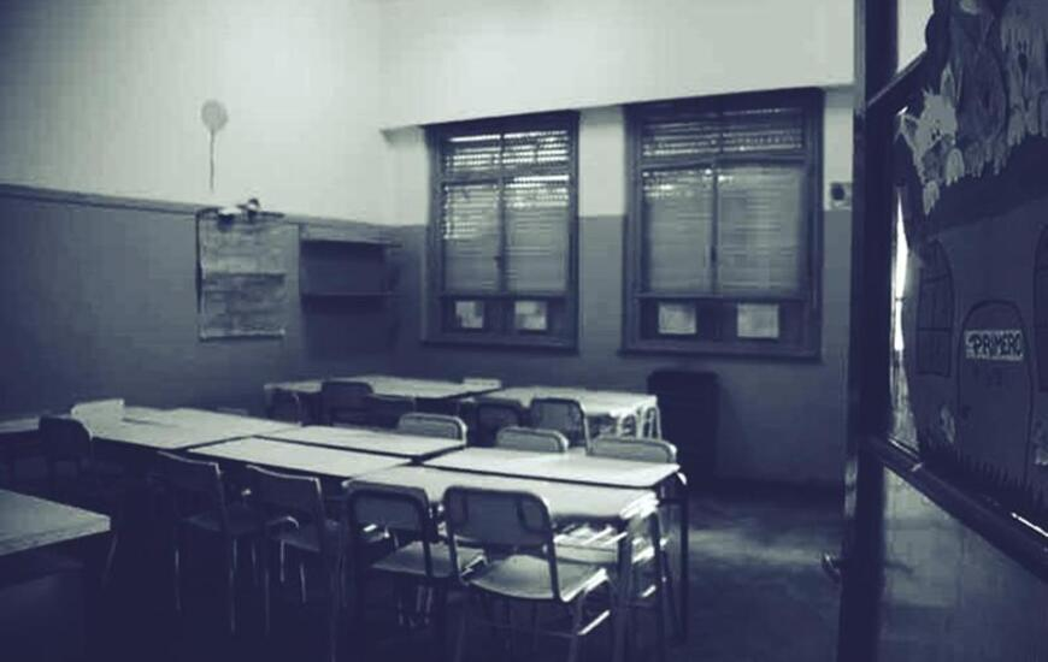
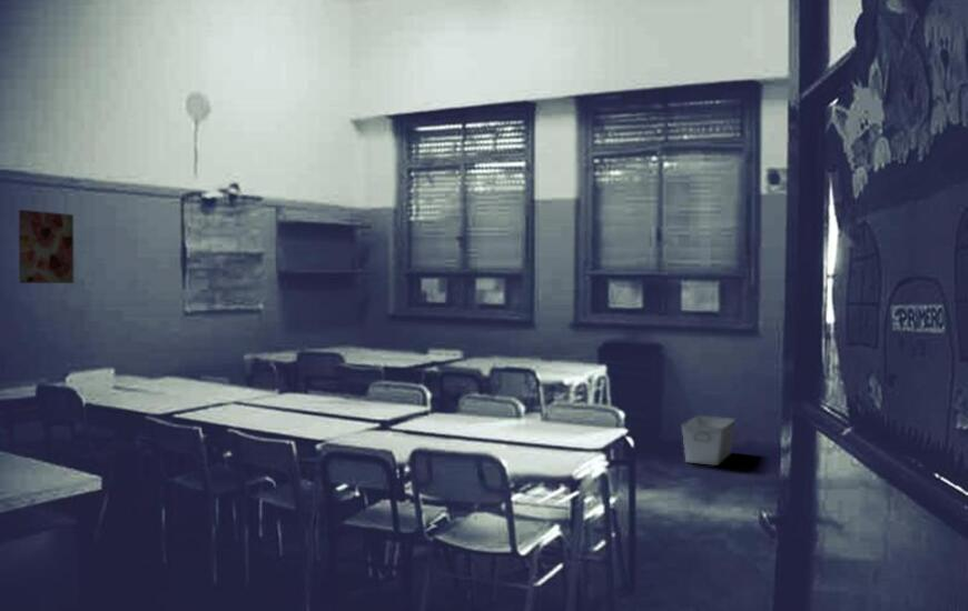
+ storage bin [681,414,738,467]
+ wall art [18,209,75,284]
